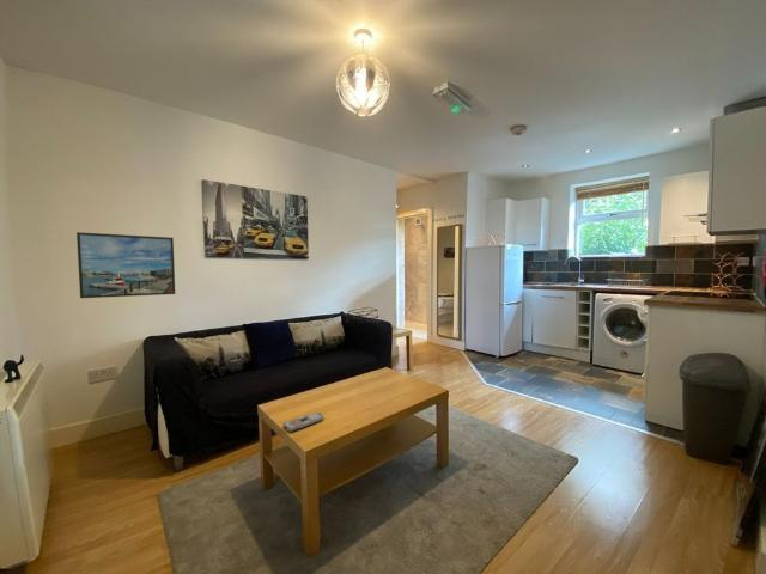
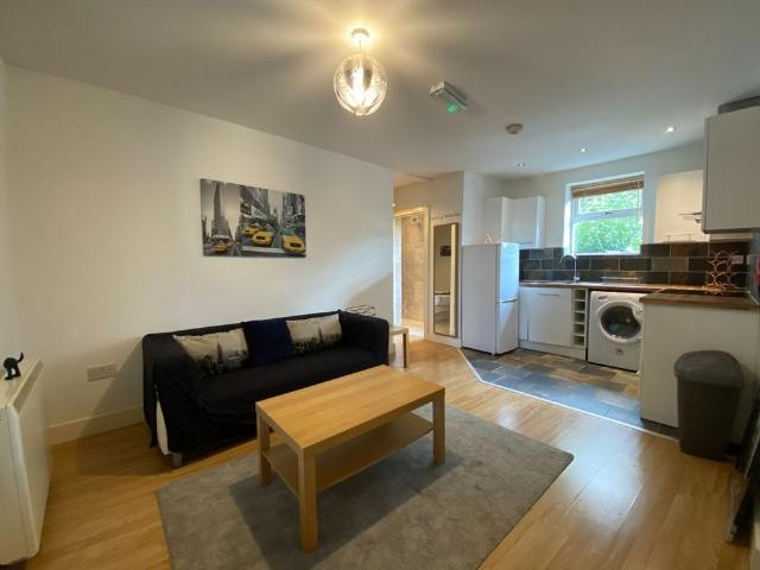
- remote control [282,411,324,433]
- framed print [75,231,176,299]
